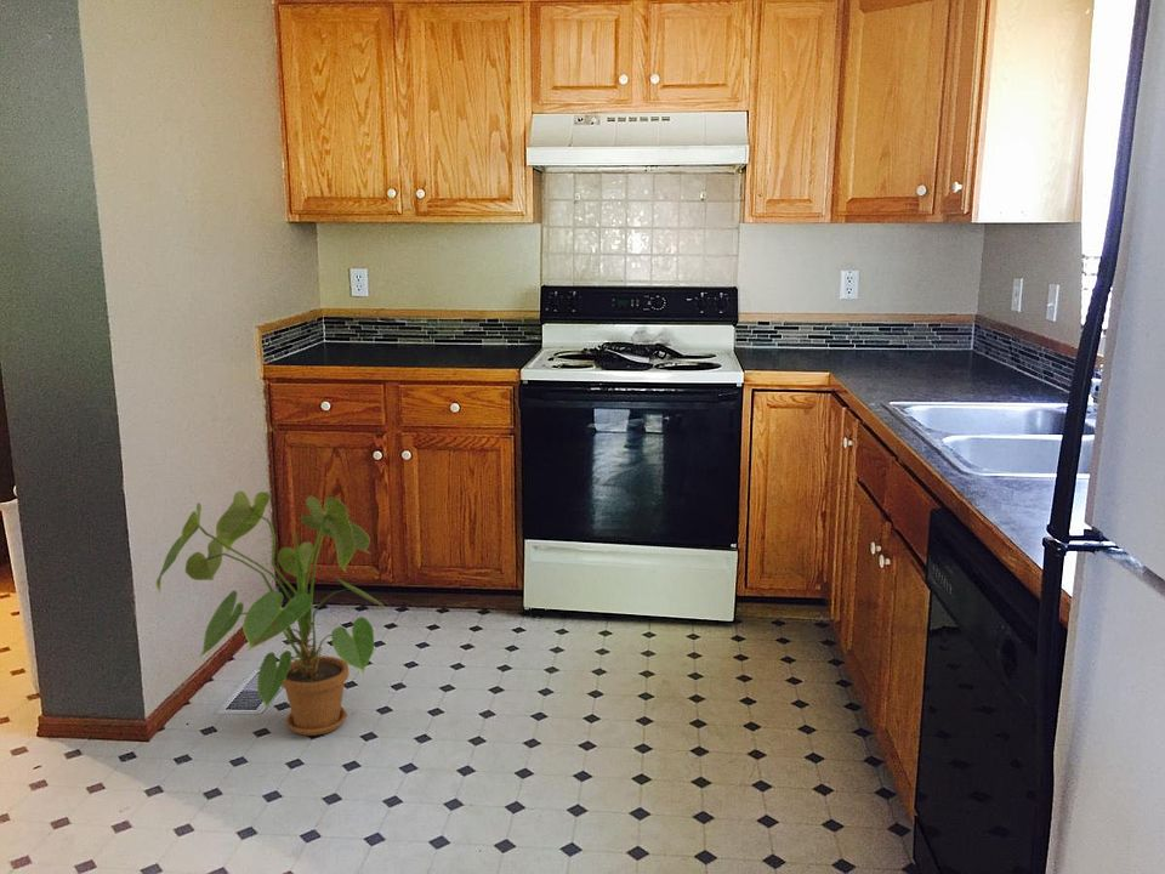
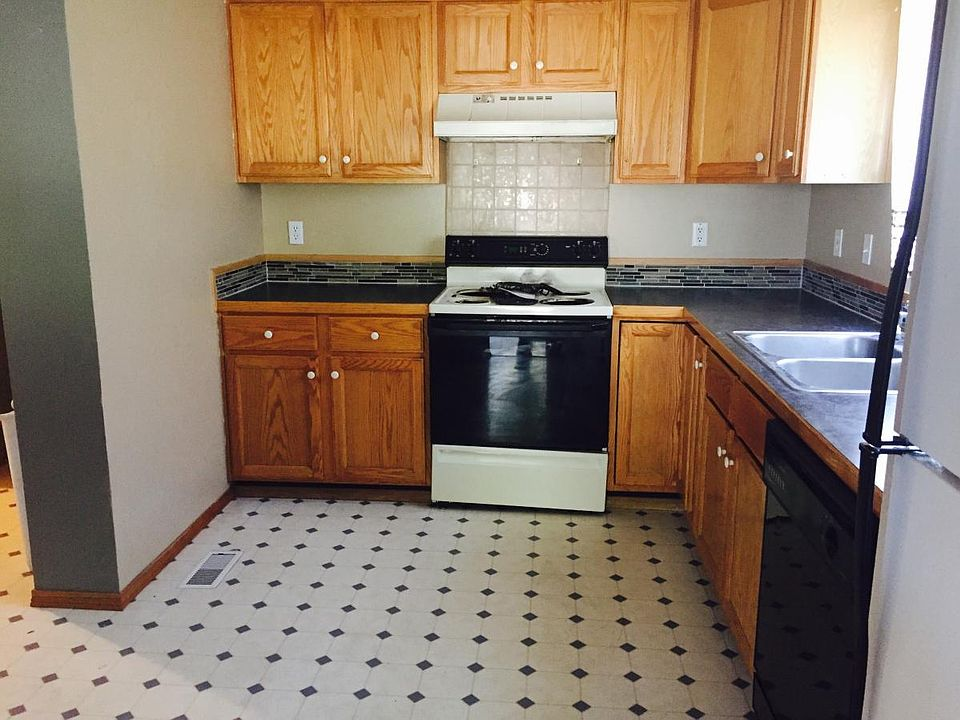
- house plant [155,490,391,737]
